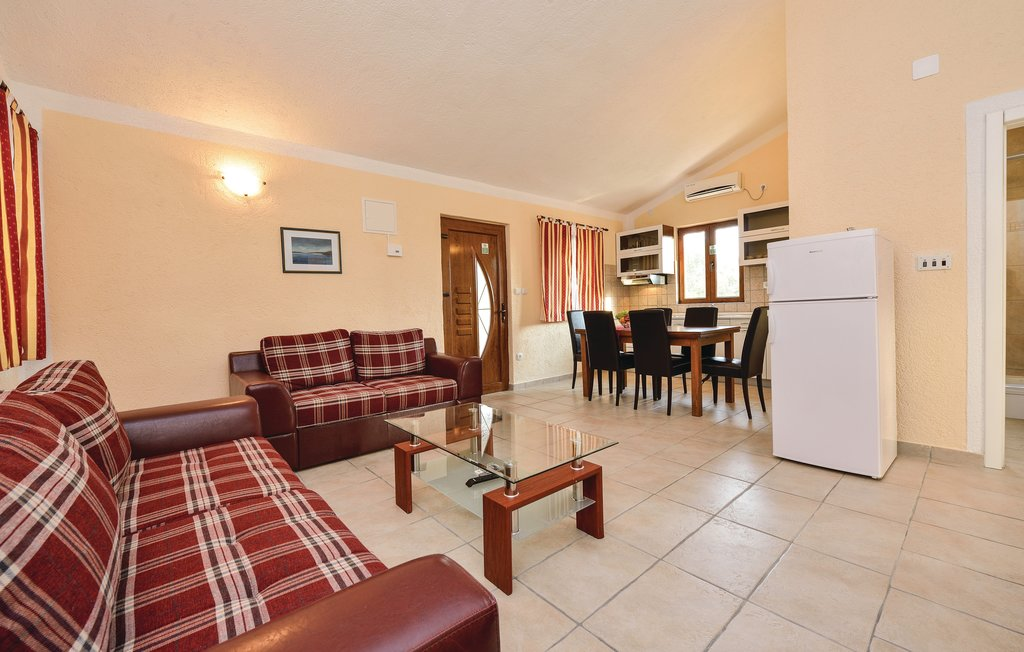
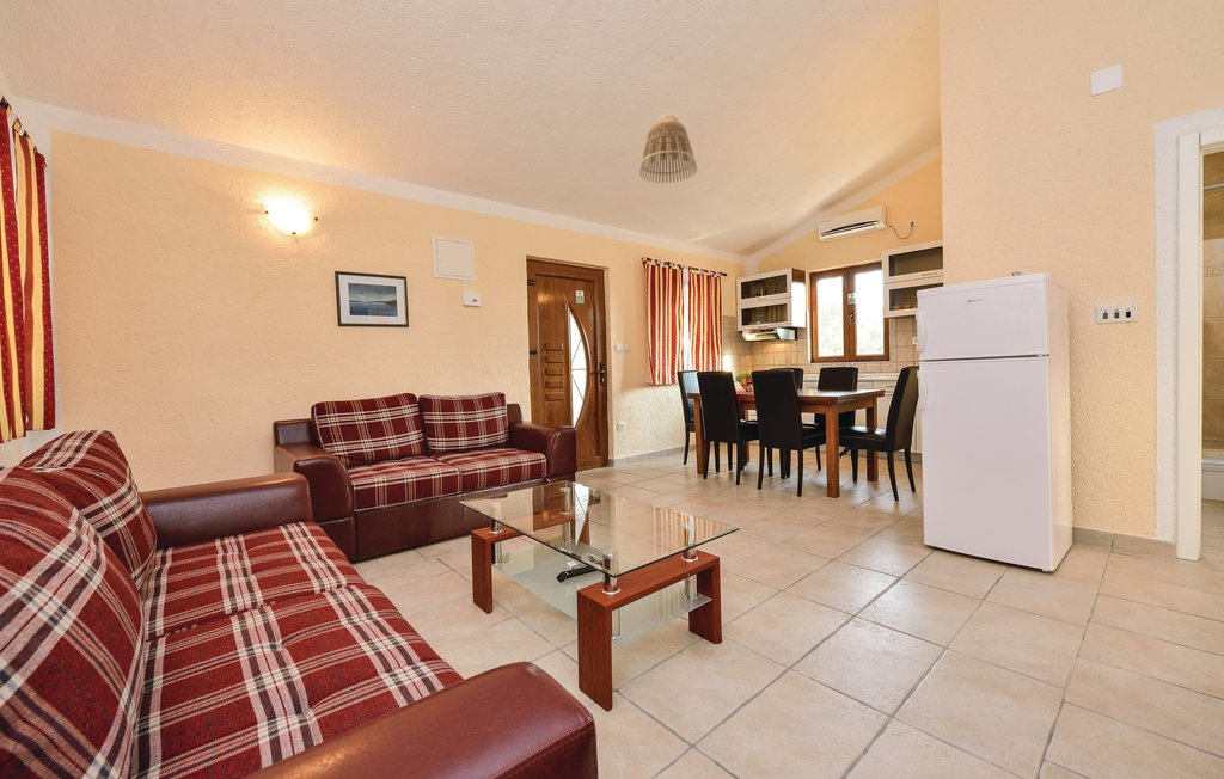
+ lamp shade [638,114,698,185]
